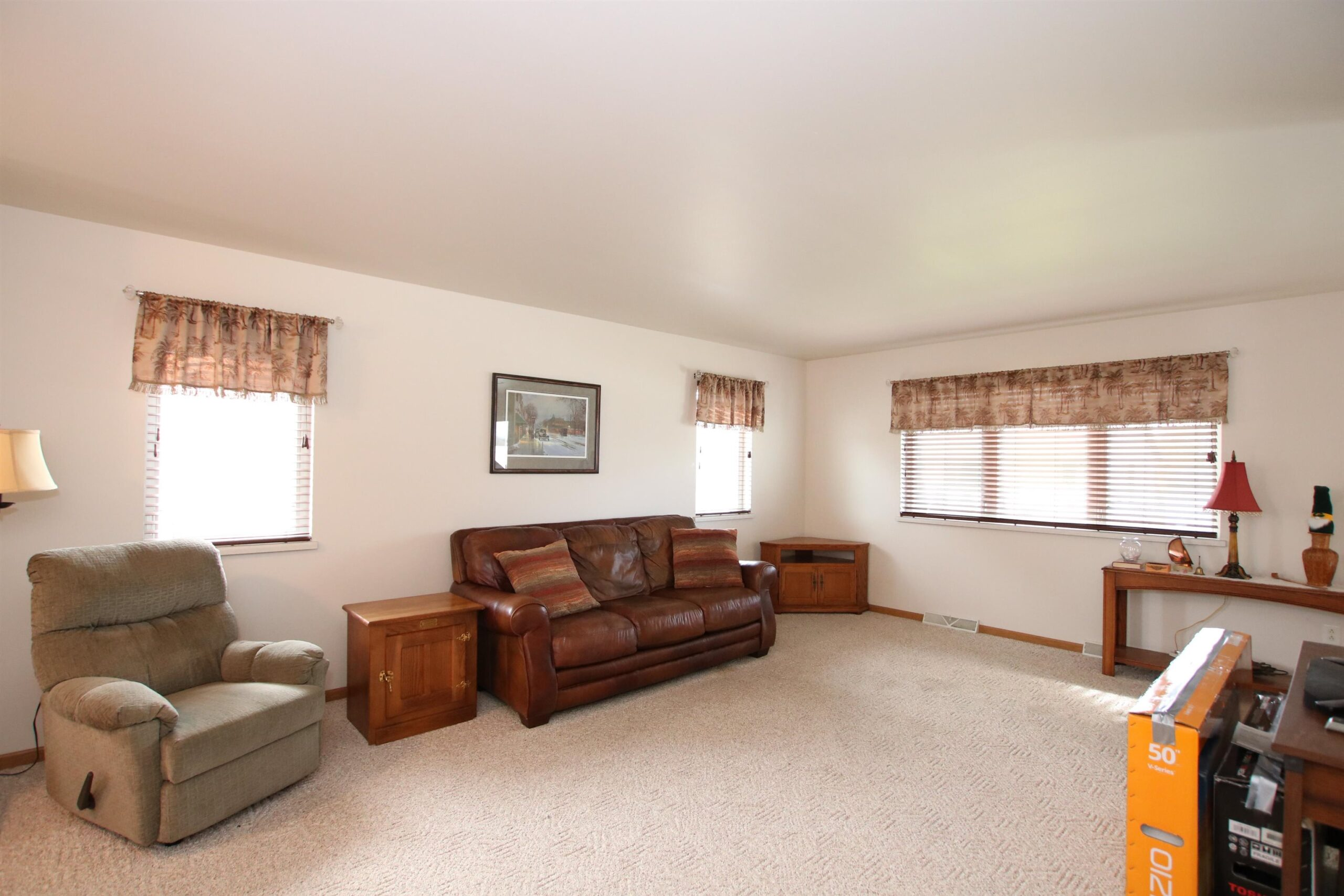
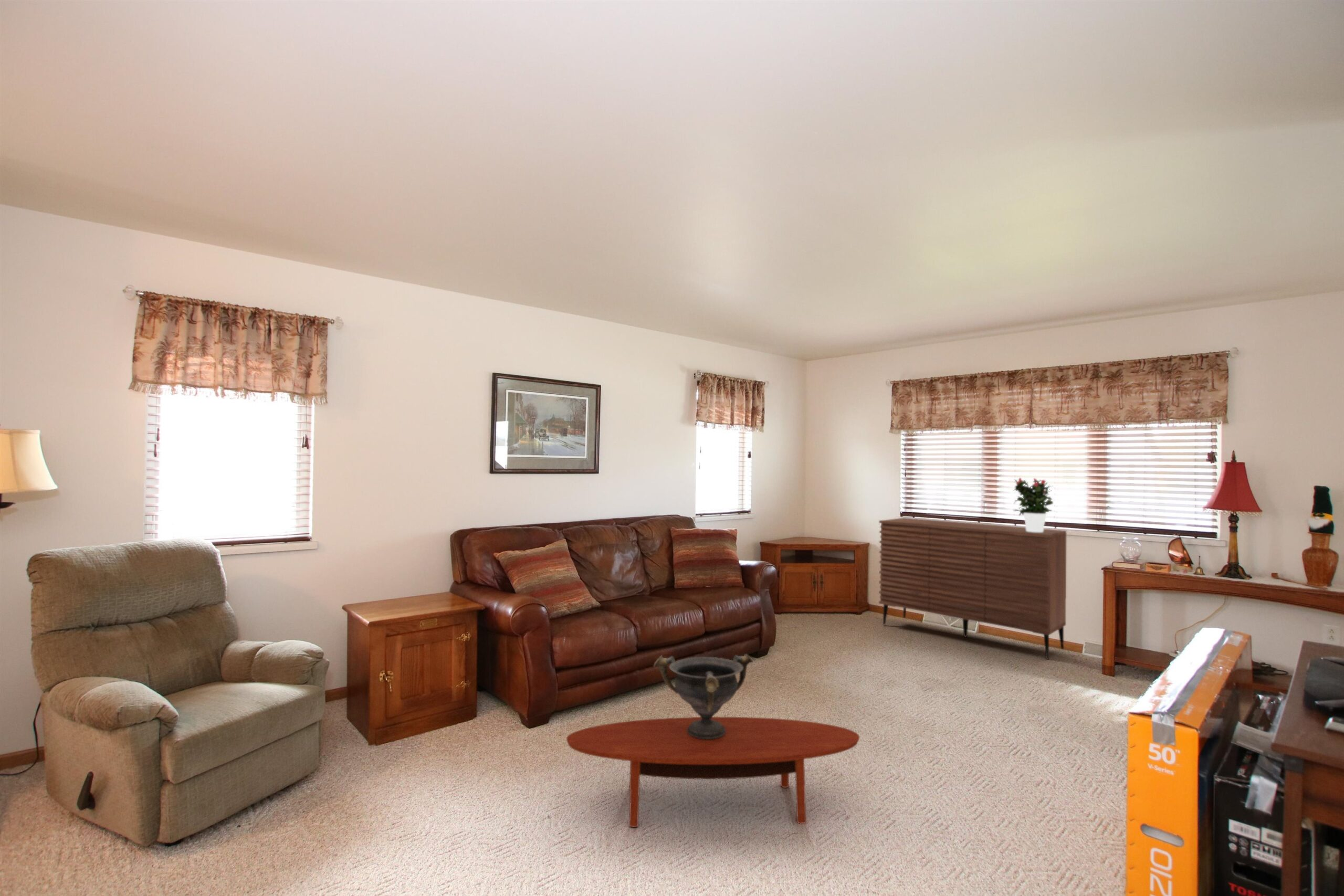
+ coffee table [566,716,860,828]
+ decorative bowl [653,653,754,739]
+ potted flower [1013,477,1054,532]
+ sideboard [878,517,1067,660]
